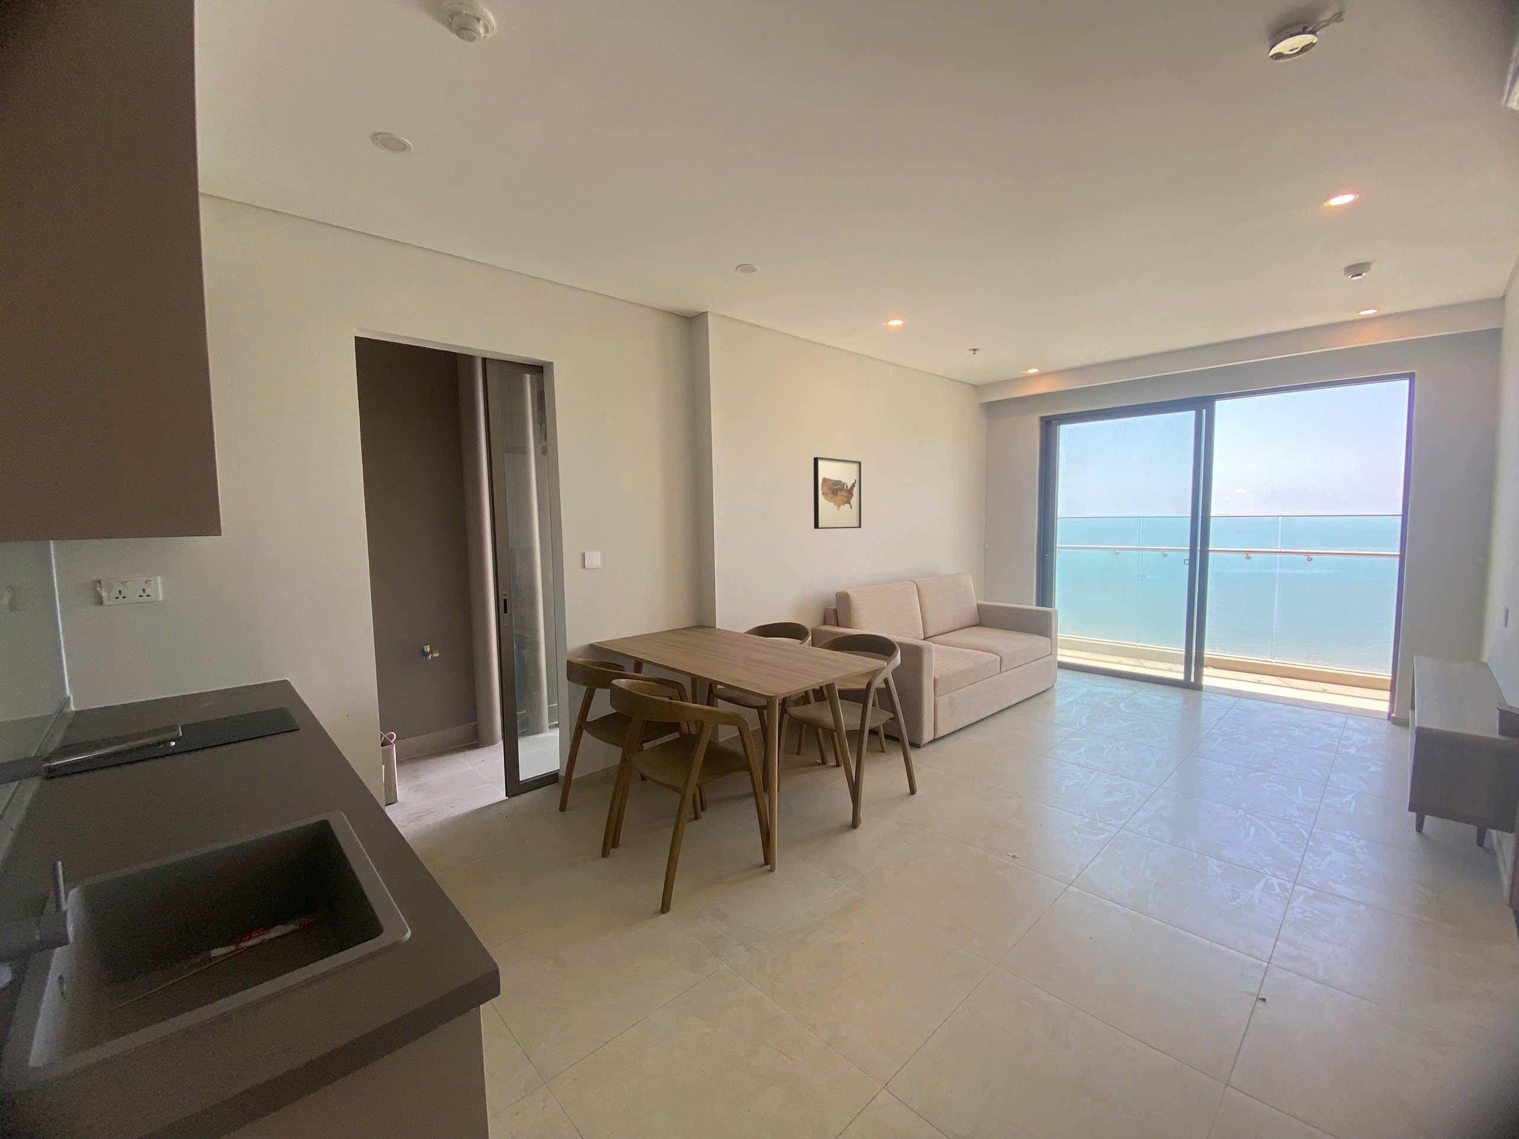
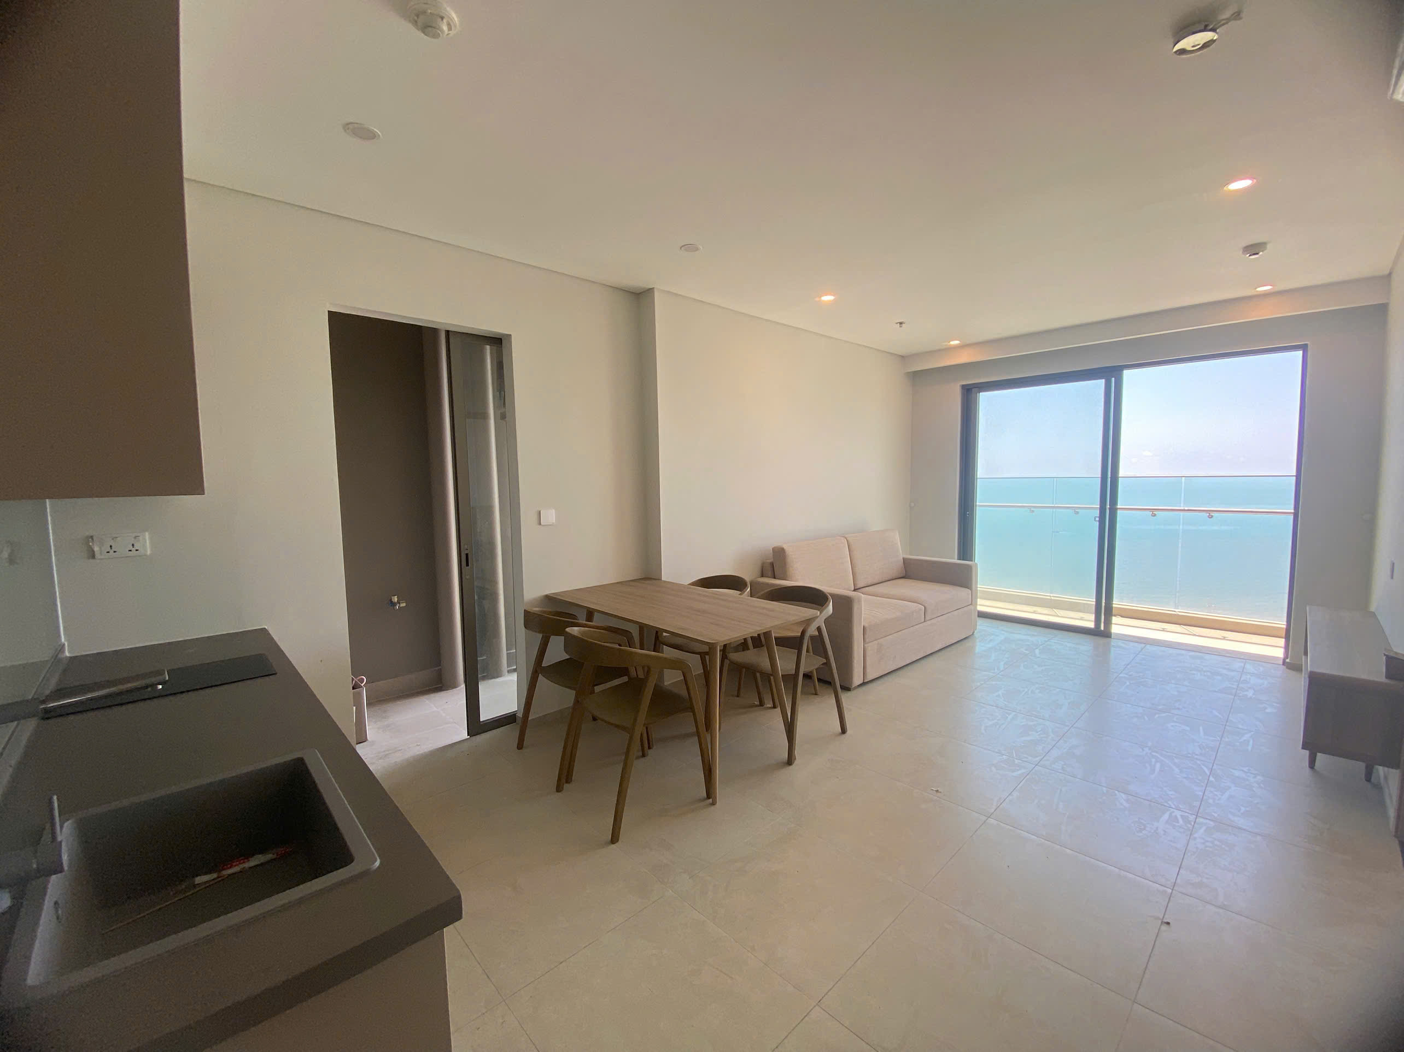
- wall art [813,457,862,529]
